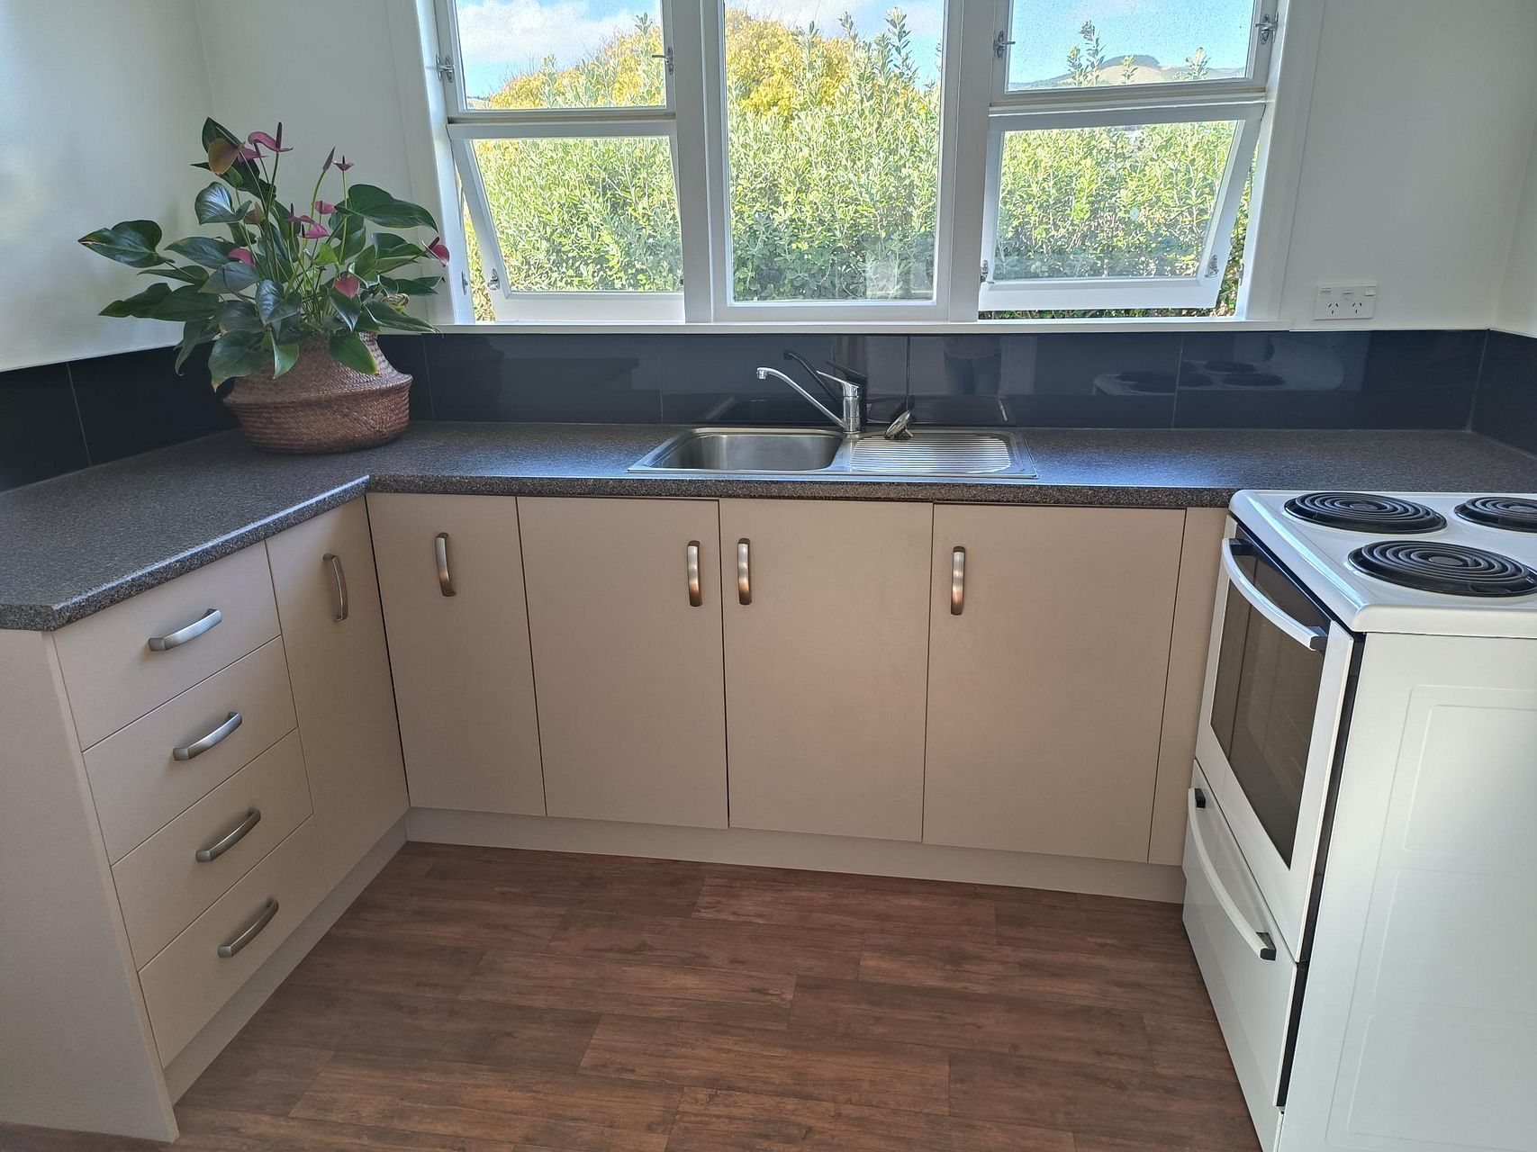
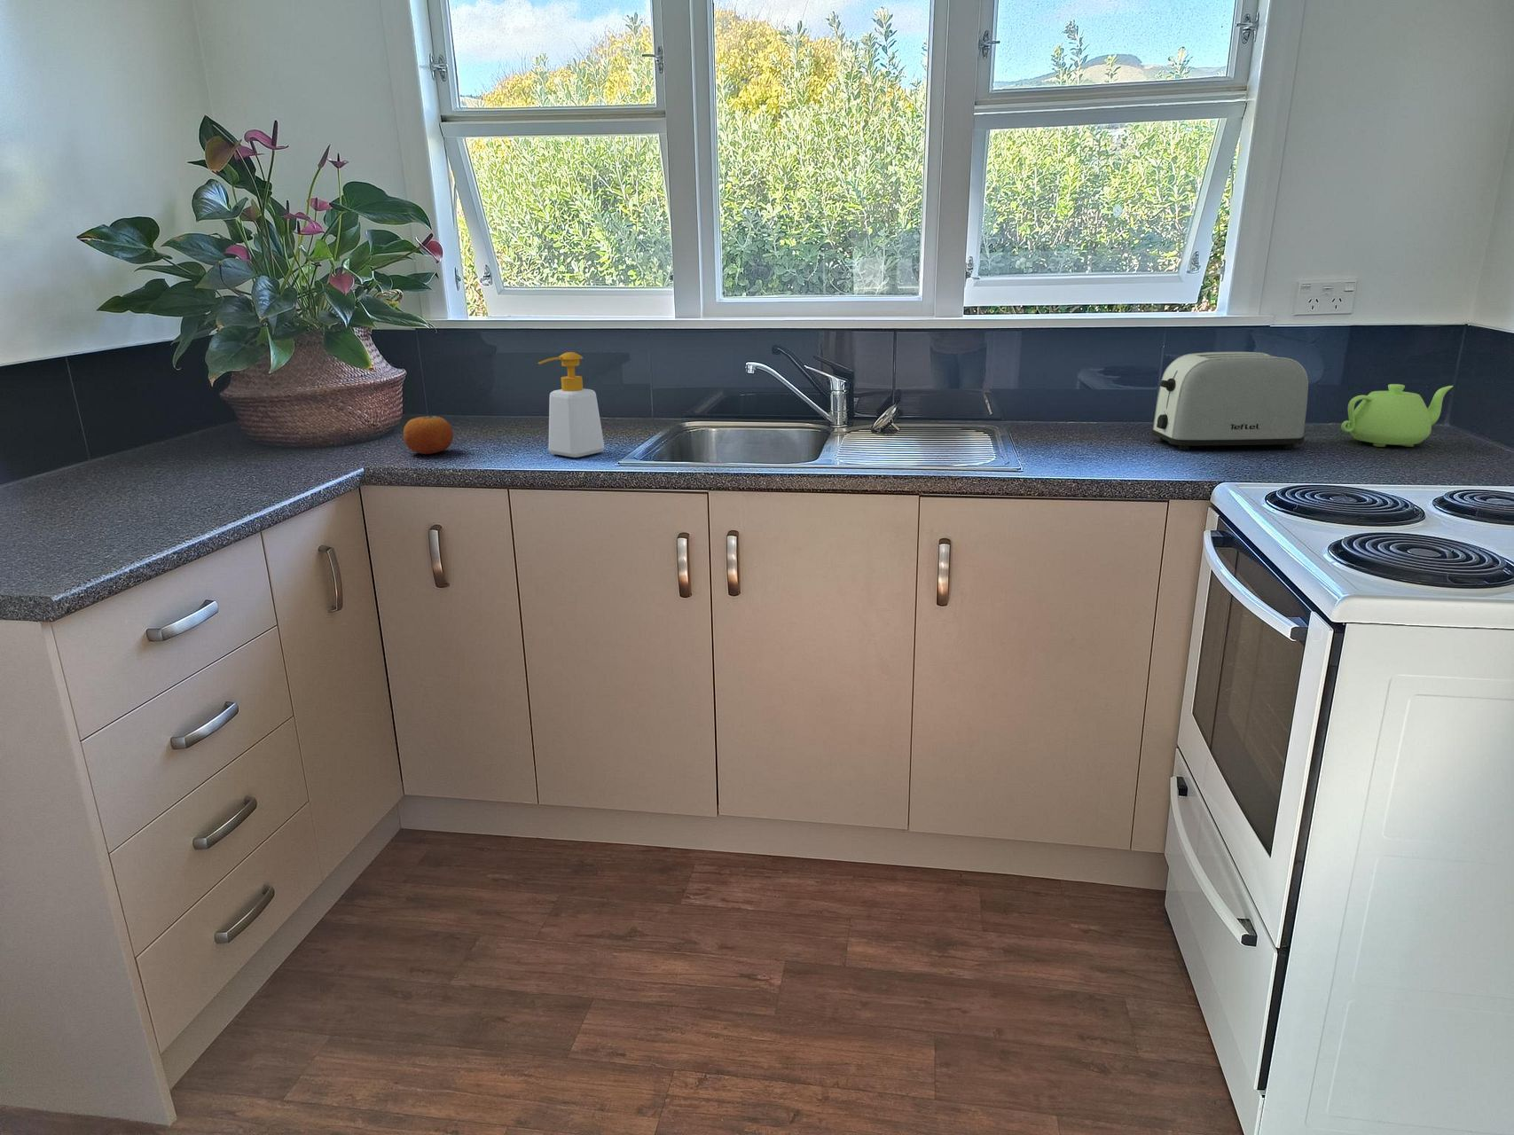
+ fruit [403,415,454,455]
+ soap bottle [536,352,604,459]
+ toaster [1152,352,1309,451]
+ teapot [1340,383,1453,448]
